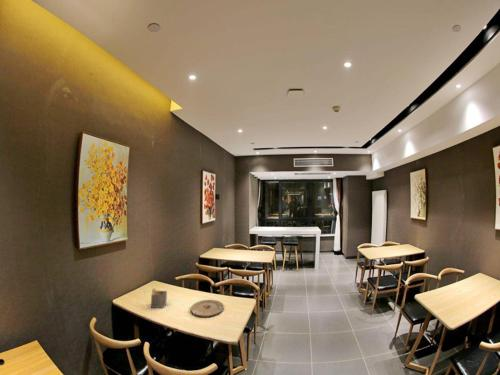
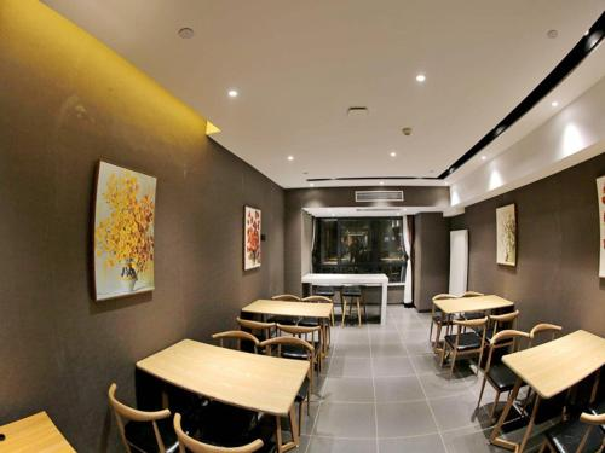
- plate [190,299,225,318]
- napkin holder [150,287,168,309]
